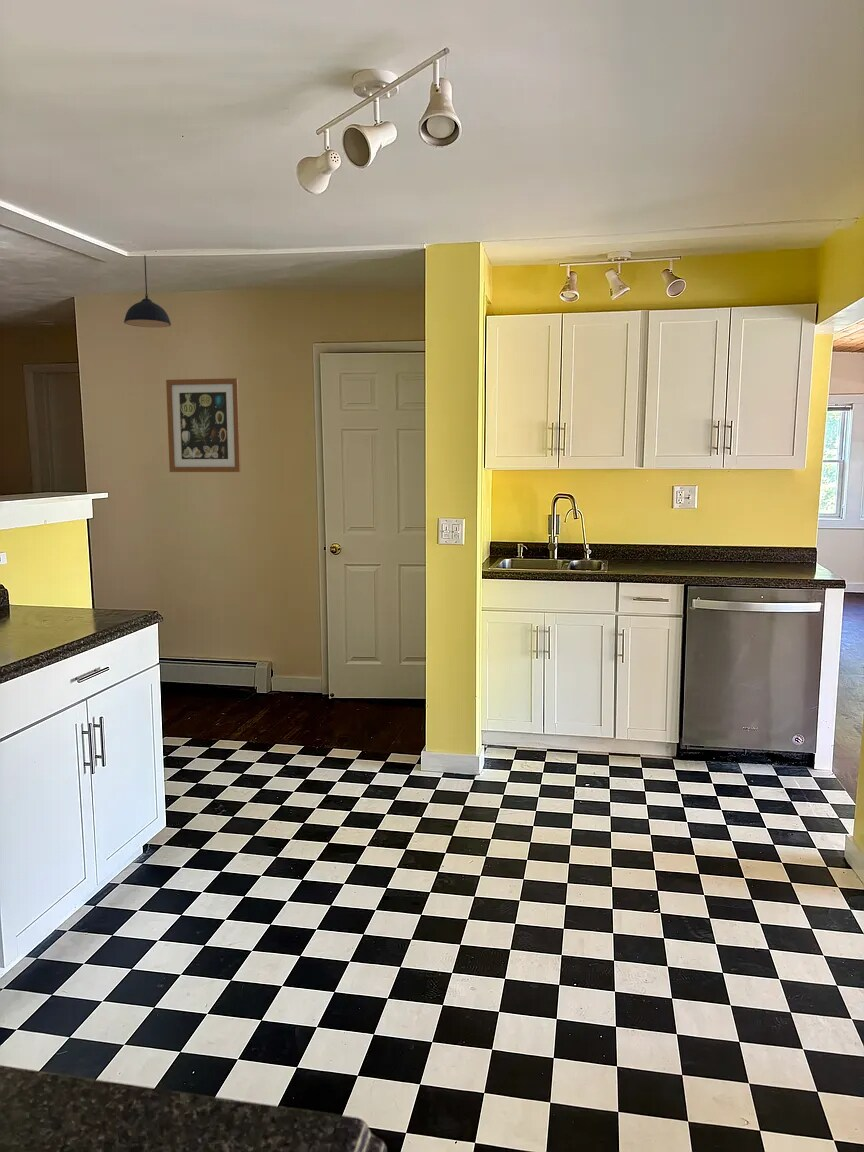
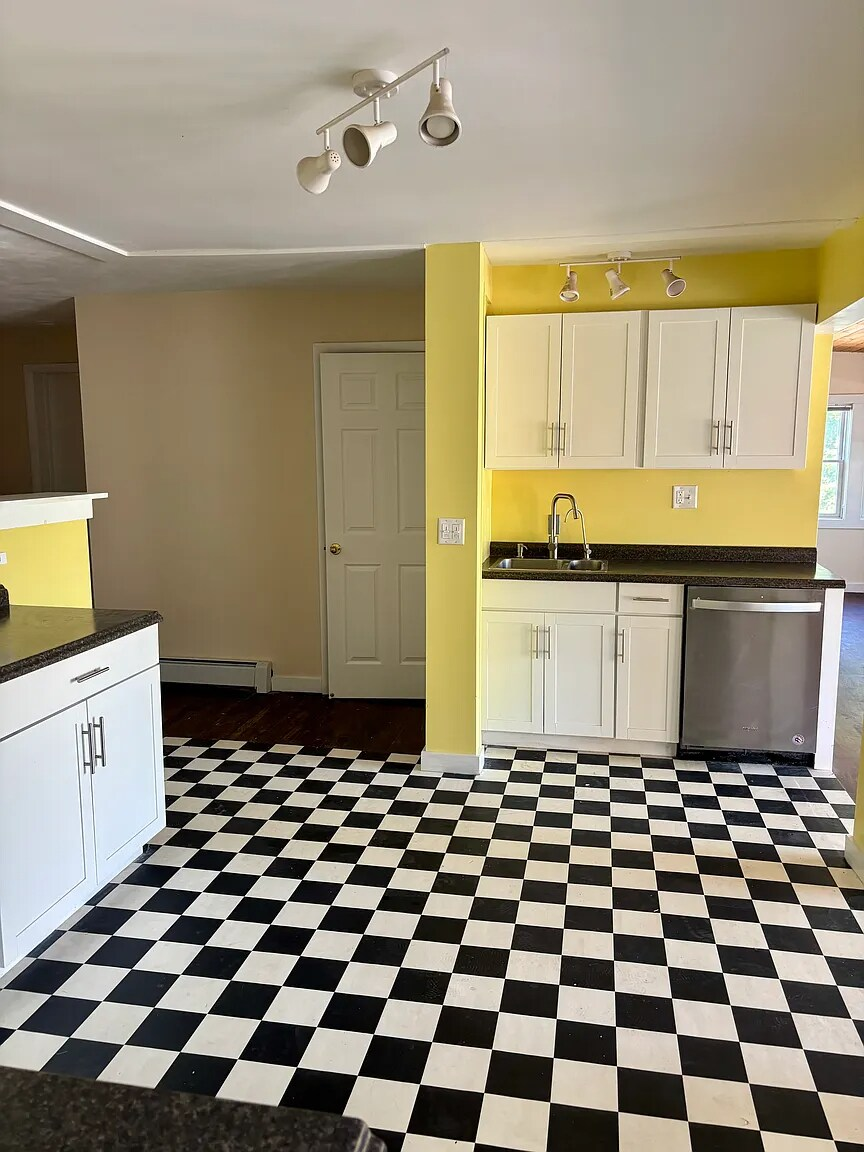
- wall art [165,377,242,473]
- pendant light [123,254,172,328]
